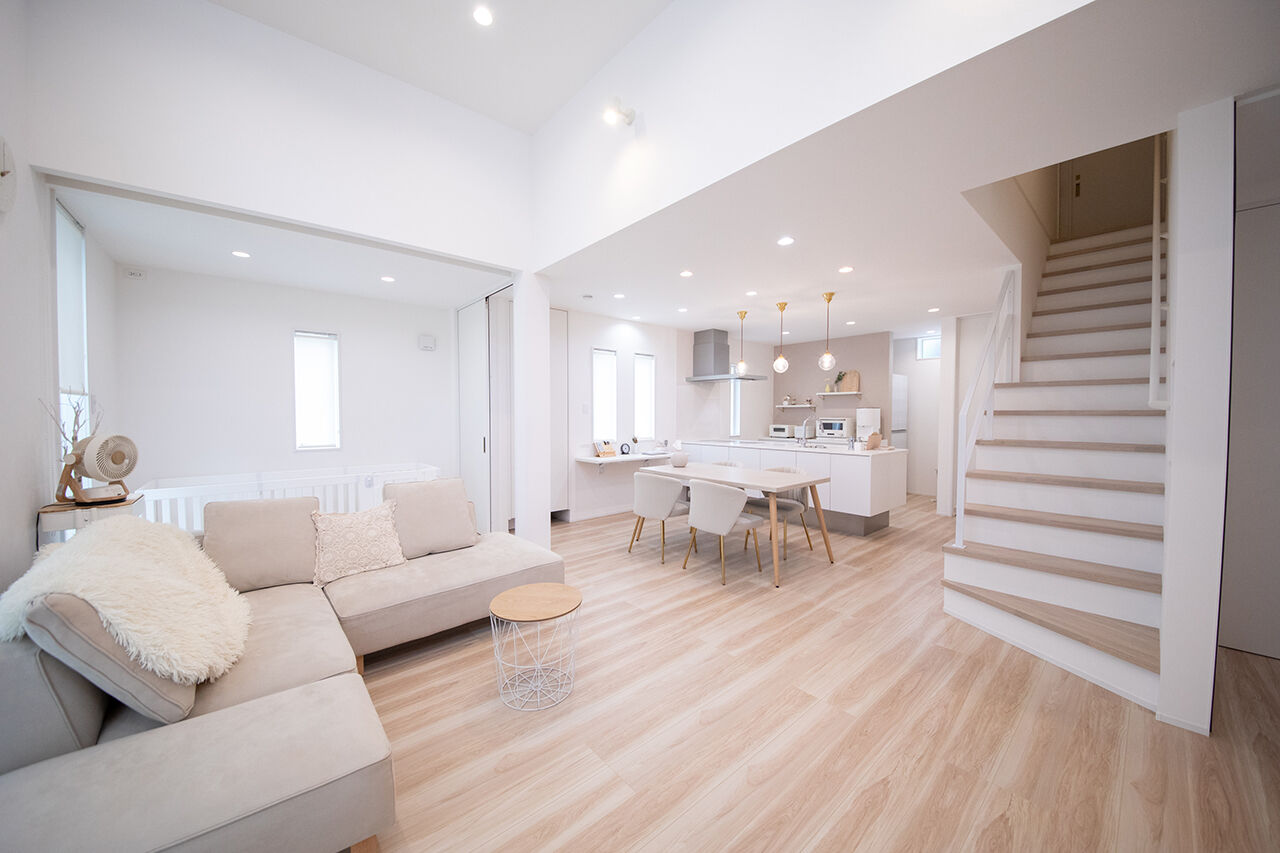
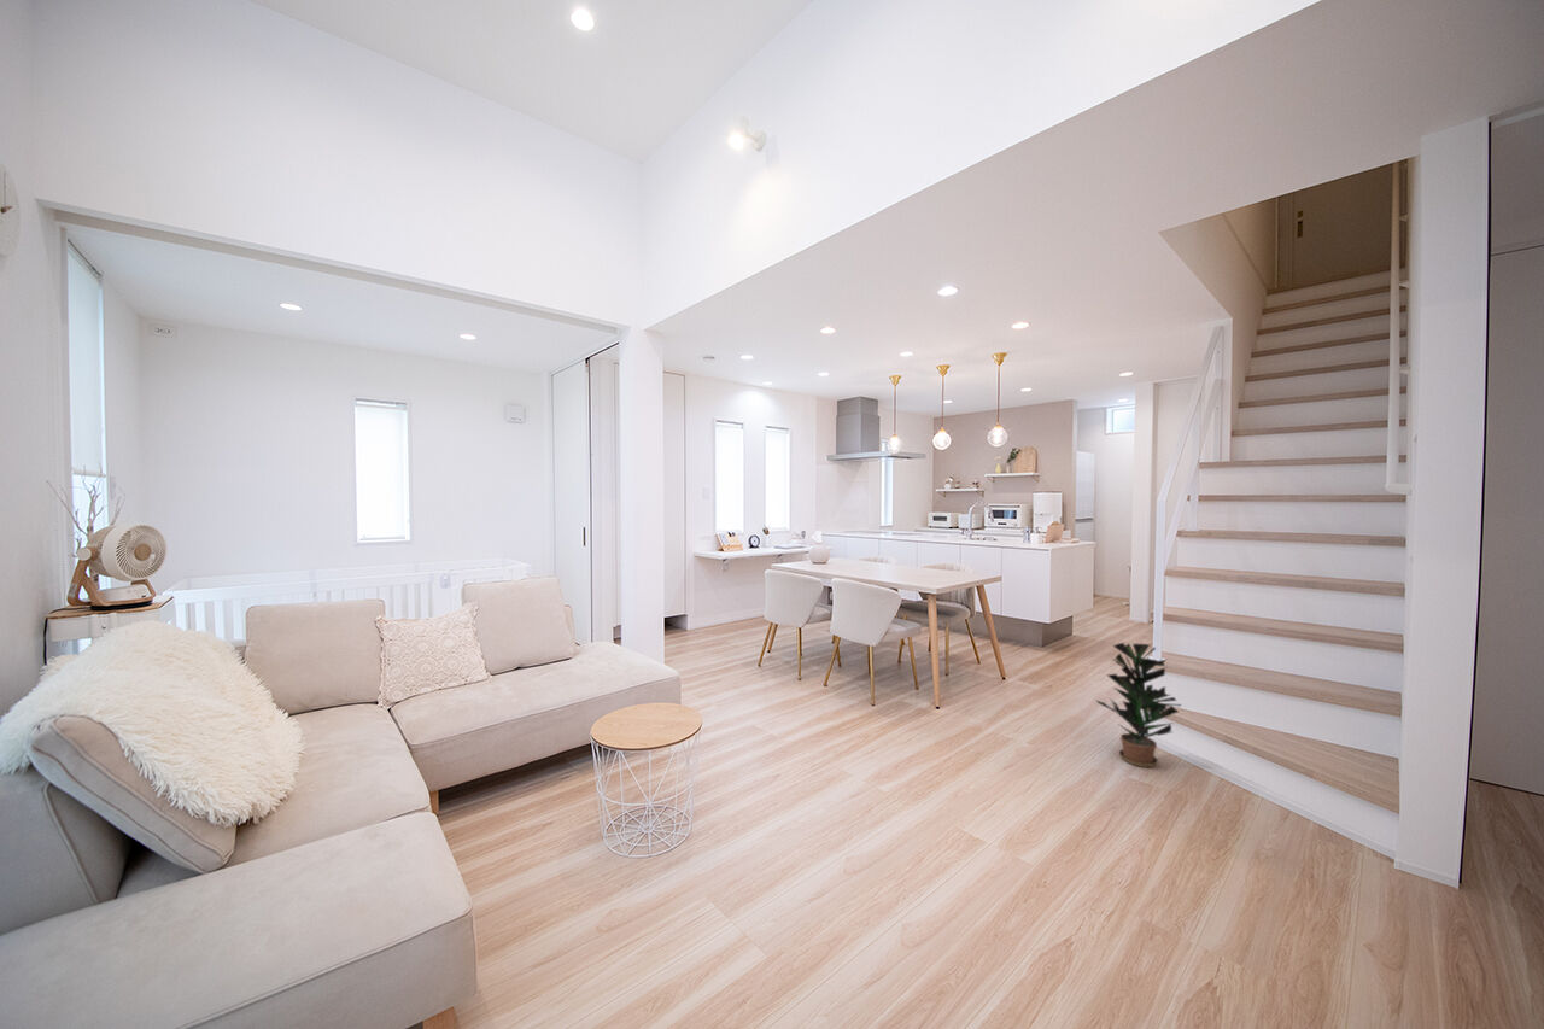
+ potted plant [1094,642,1182,768]
